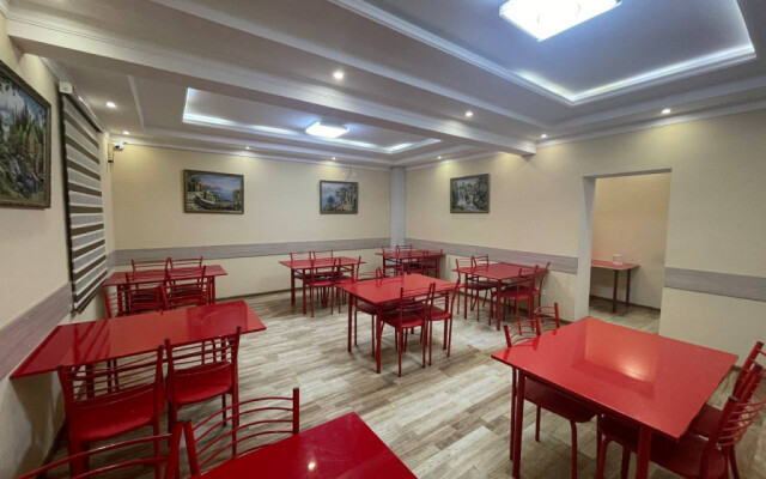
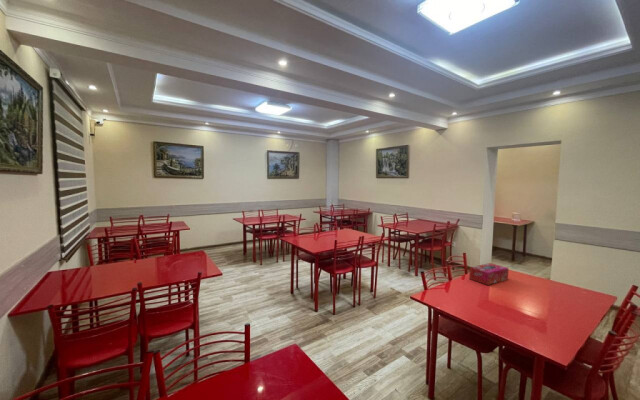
+ tissue box [468,262,510,286]
